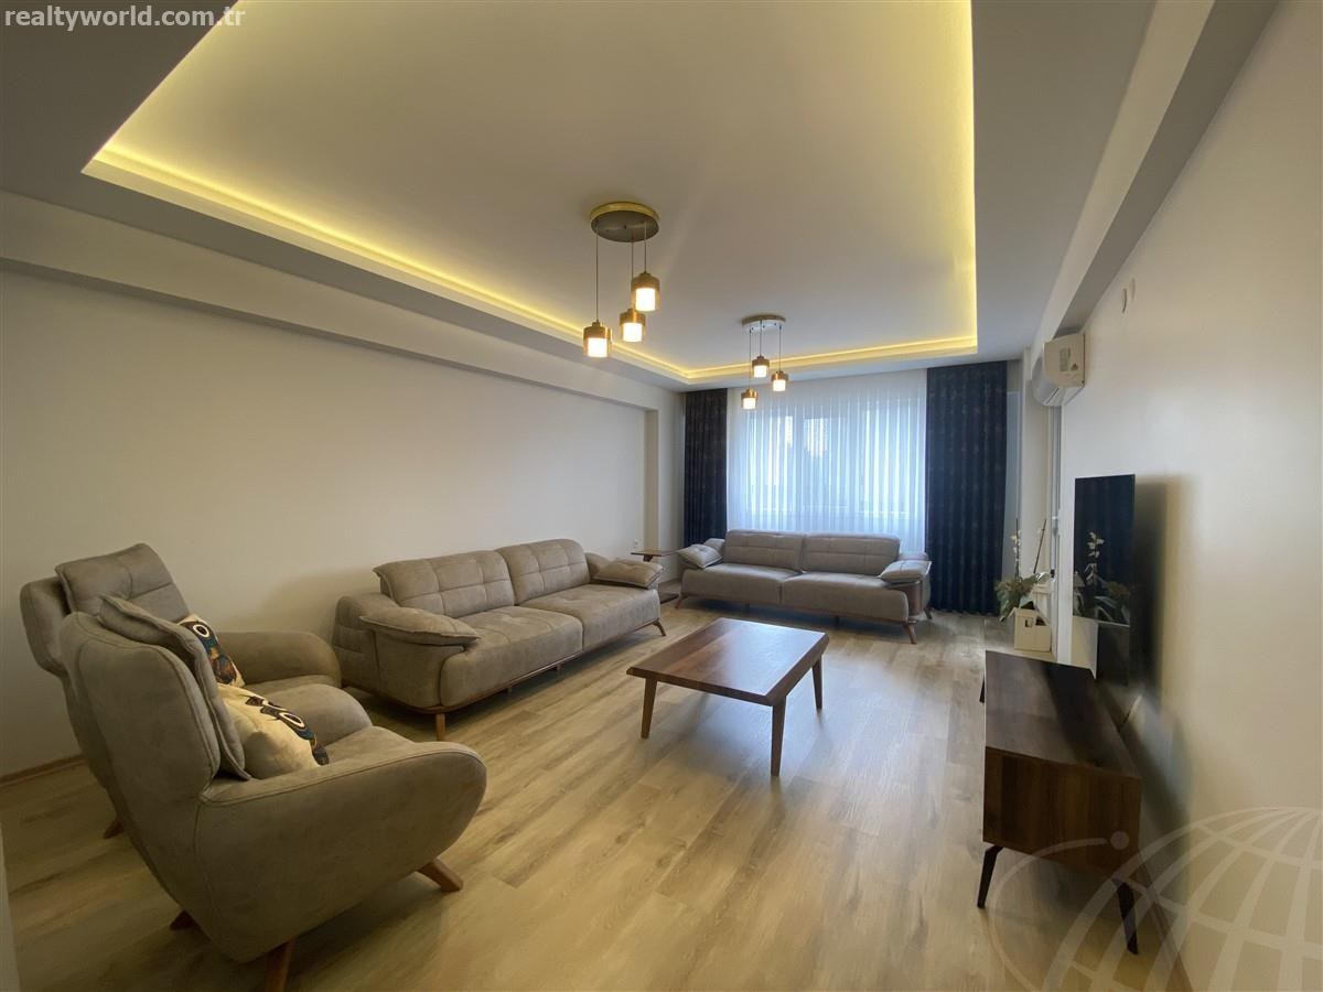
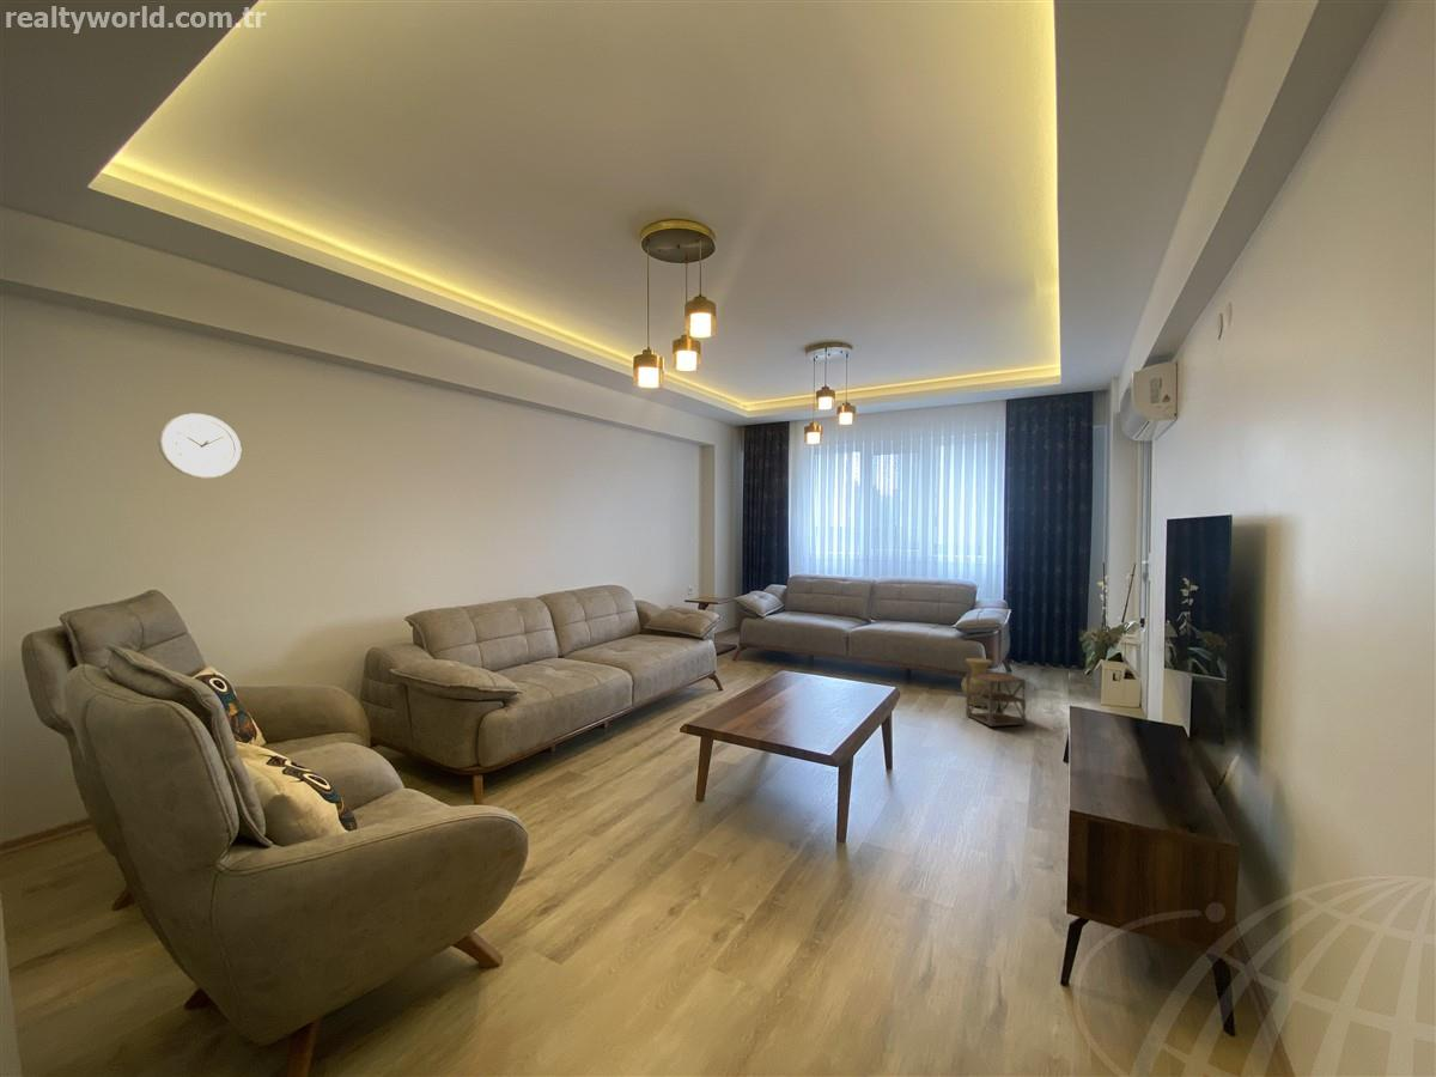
+ wall clock [157,413,242,480]
+ side table [960,657,1027,728]
